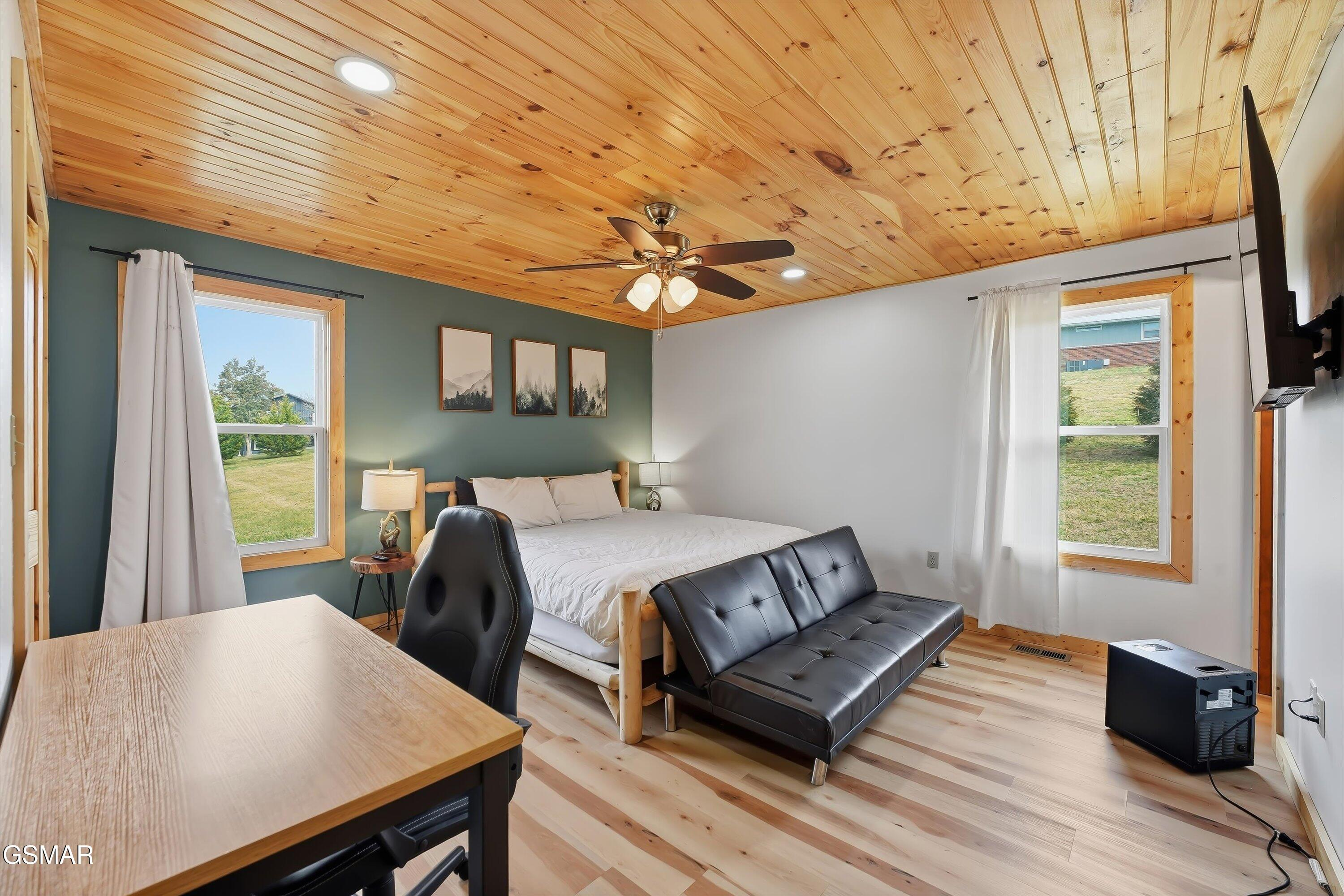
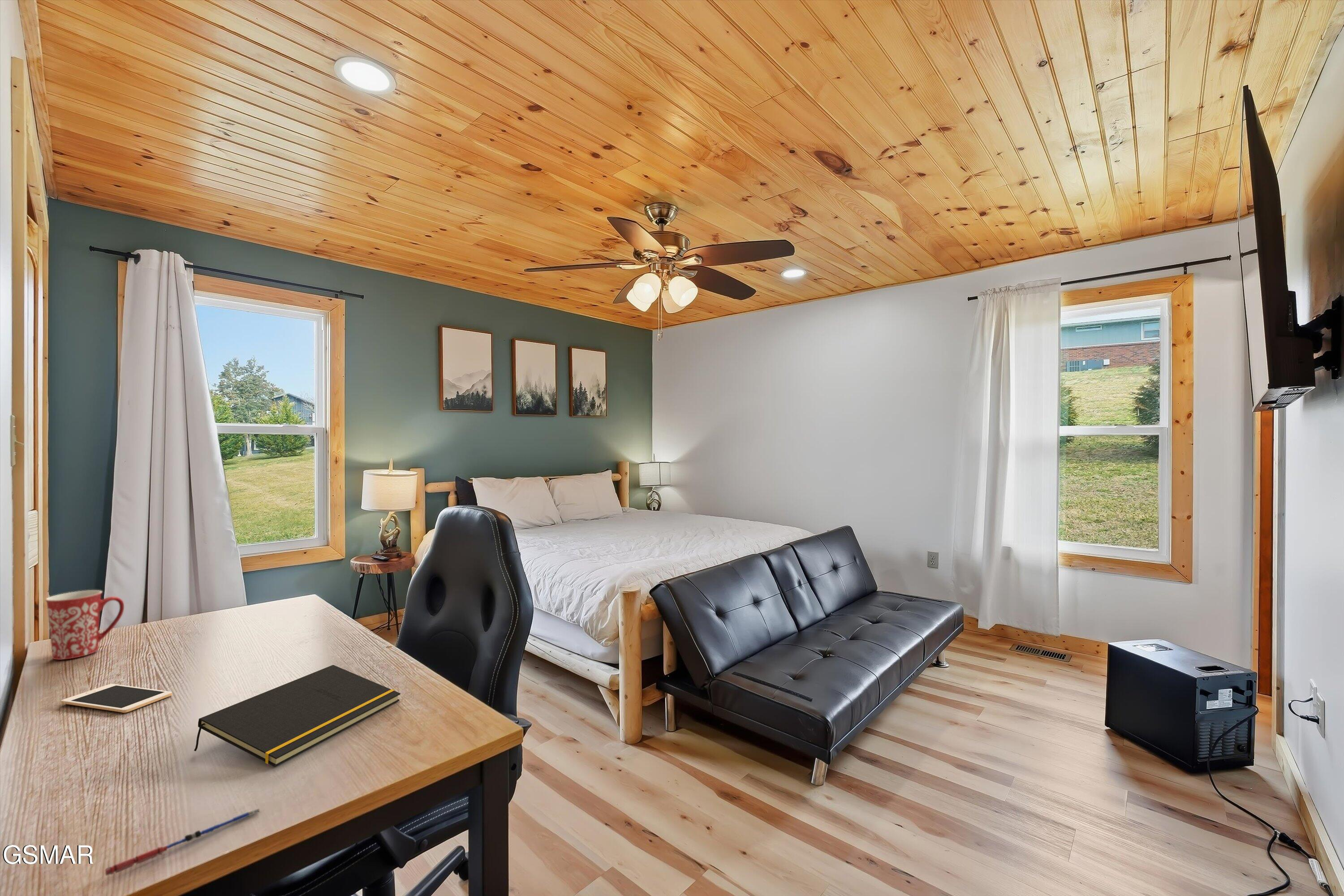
+ notepad [194,664,401,767]
+ cell phone [61,683,172,713]
+ pen [104,808,261,876]
+ mug [45,590,125,660]
